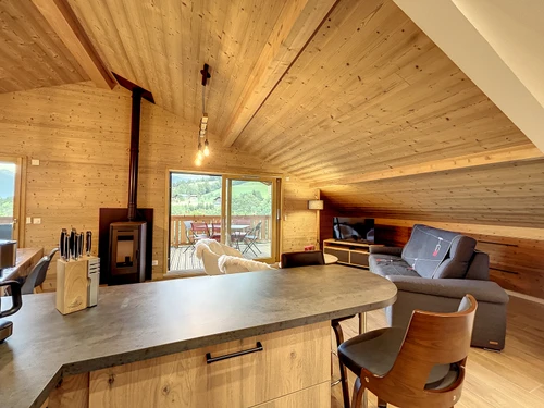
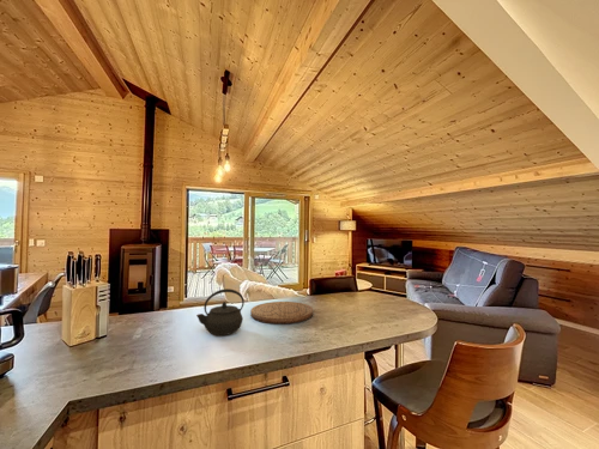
+ cutting board [249,301,314,326]
+ kettle [195,287,246,336]
